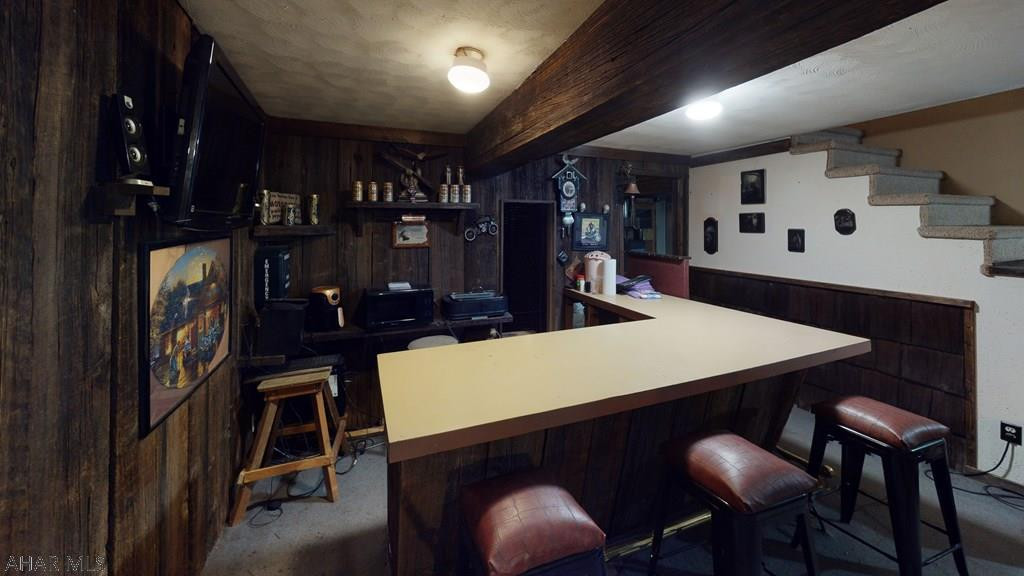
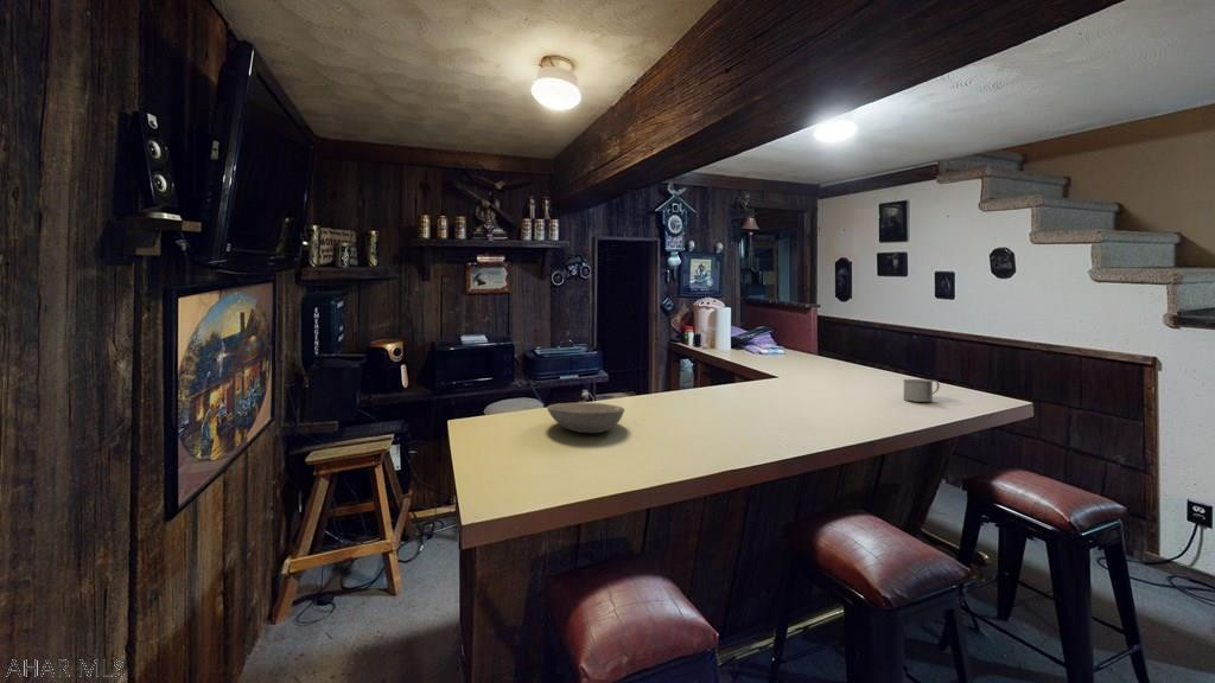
+ mug [902,378,941,403]
+ bowl [546,402,625,434]
